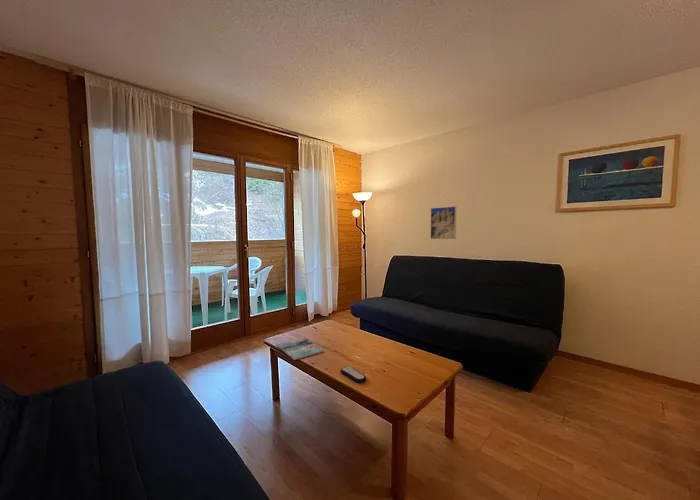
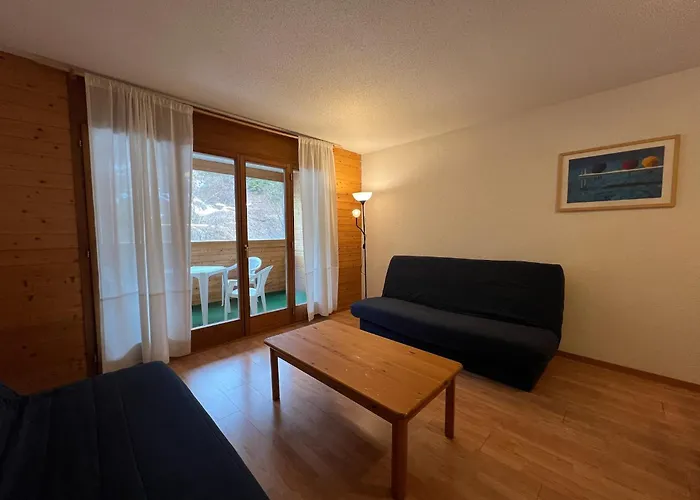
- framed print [430,205,457,240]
- remote control [340,365,367,384]
- magazine [275,337,325,361]
